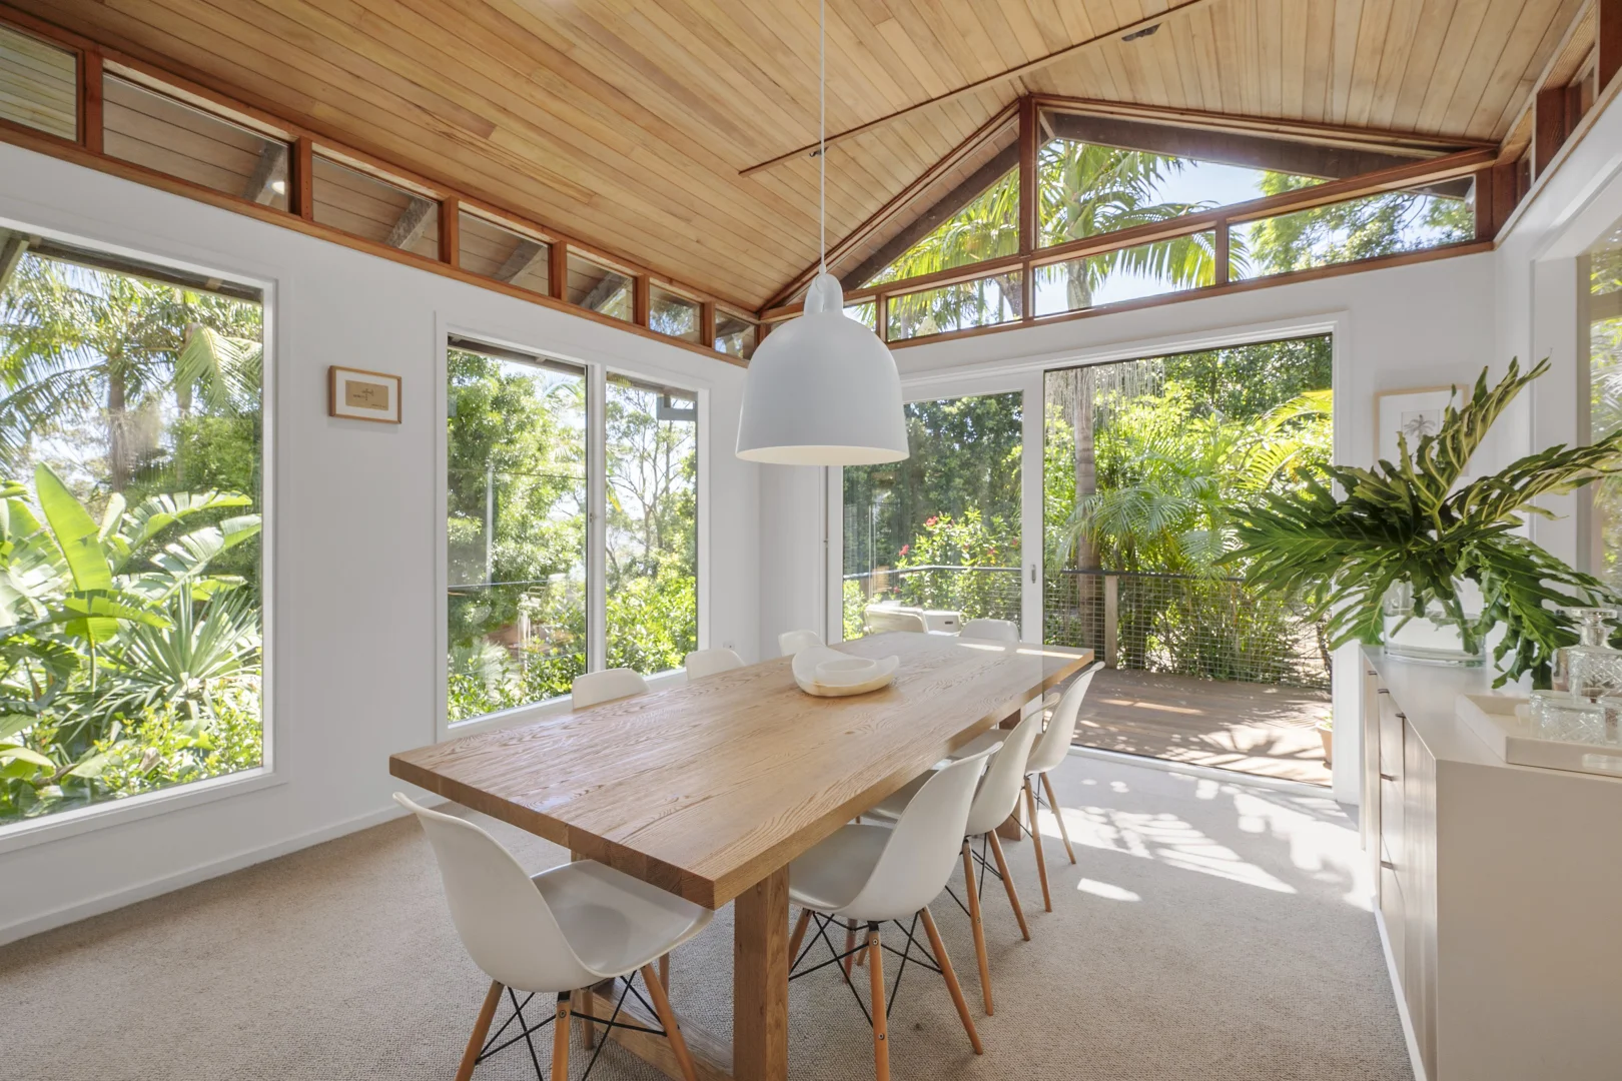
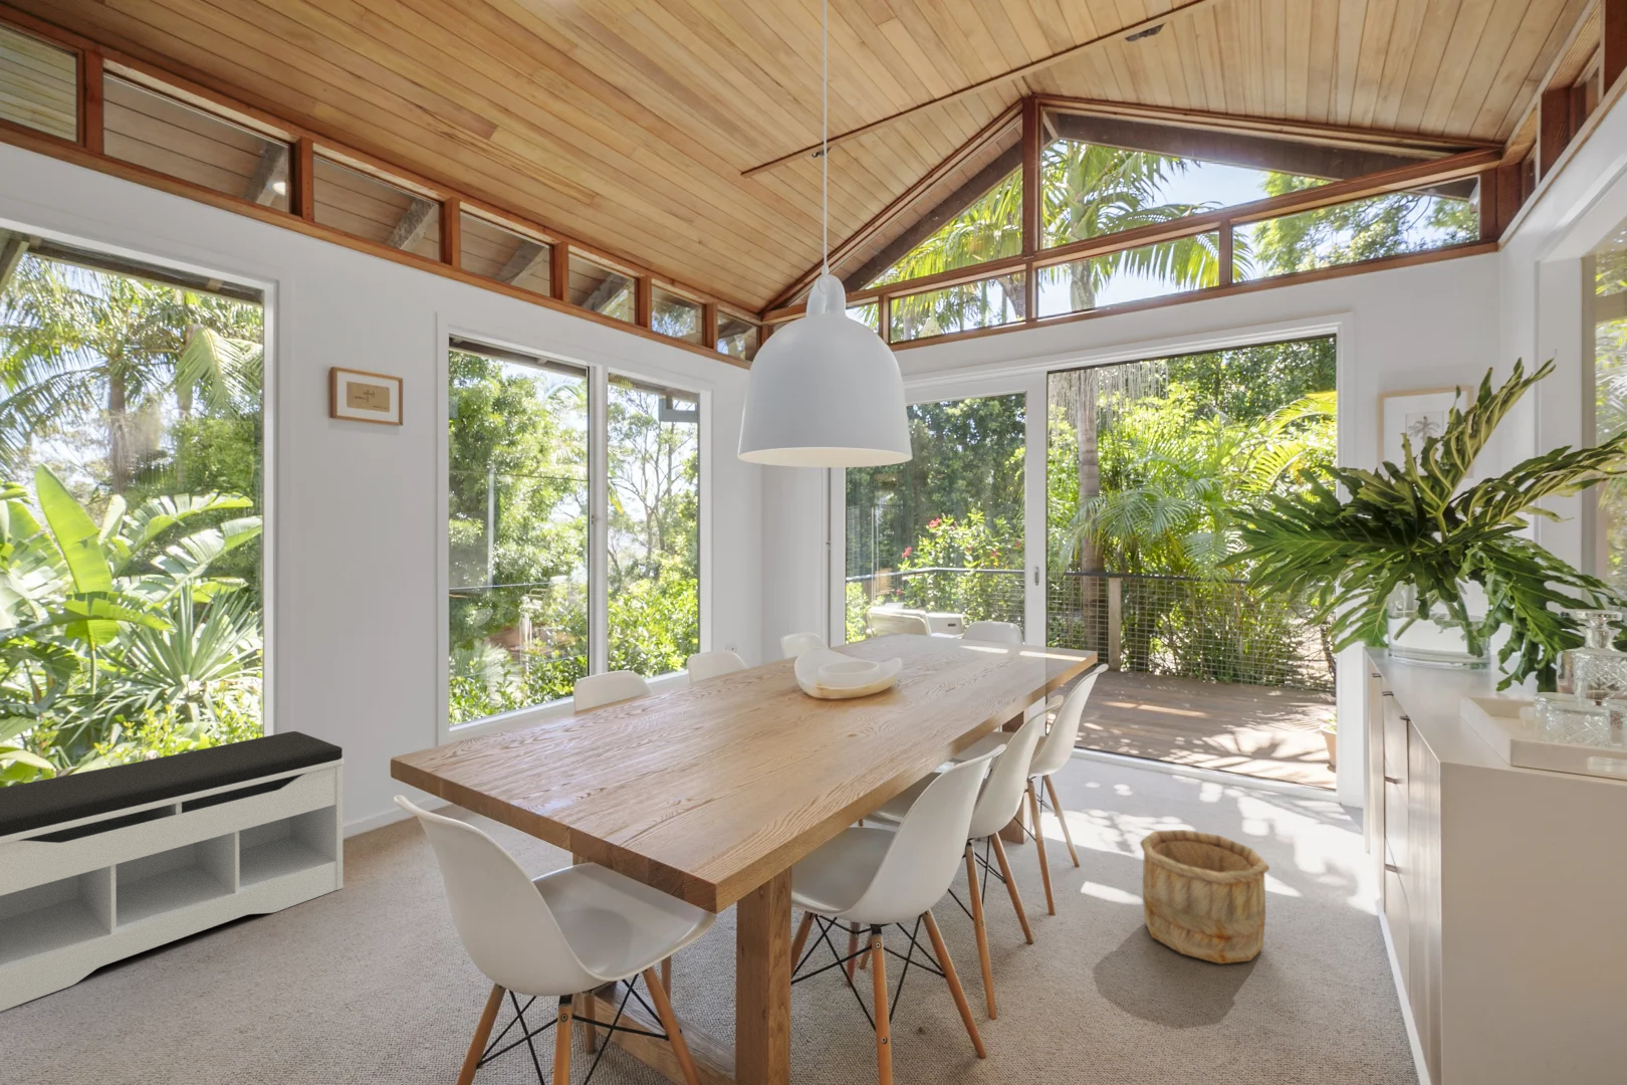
+ wooden bucket [1139,828,1270,964]
+ bench [0,730,345,1012]
